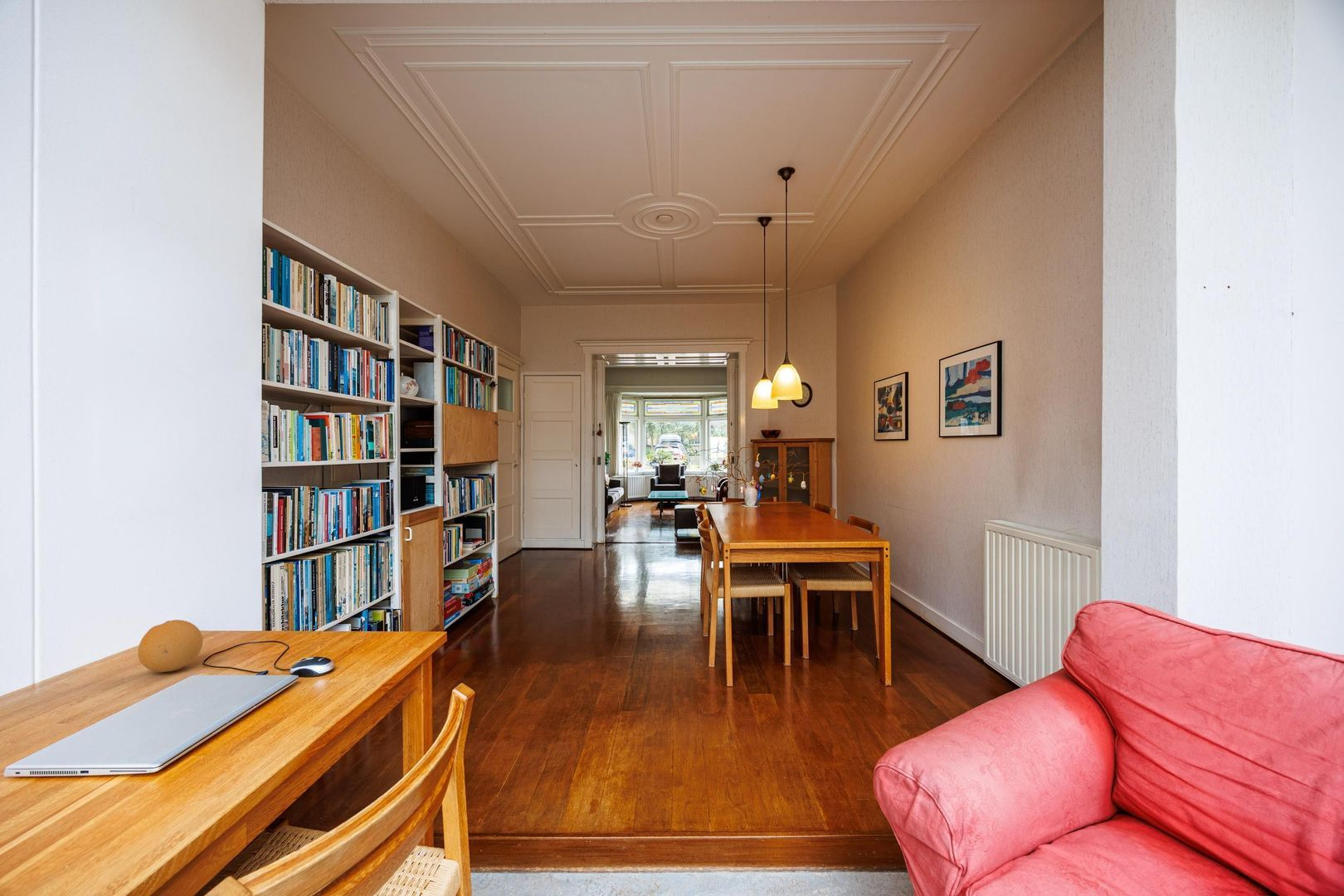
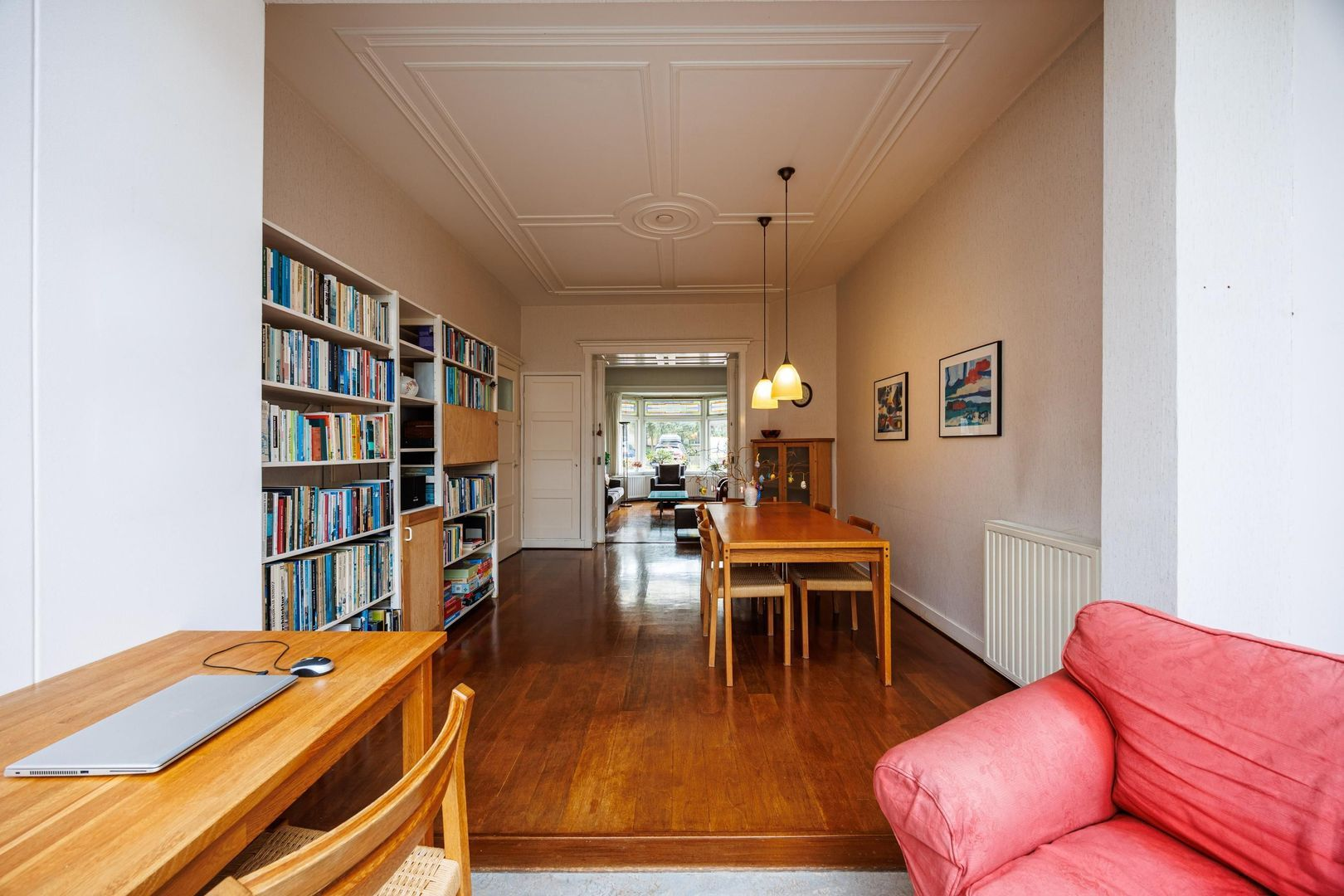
- fruit [137,619,203,673]
